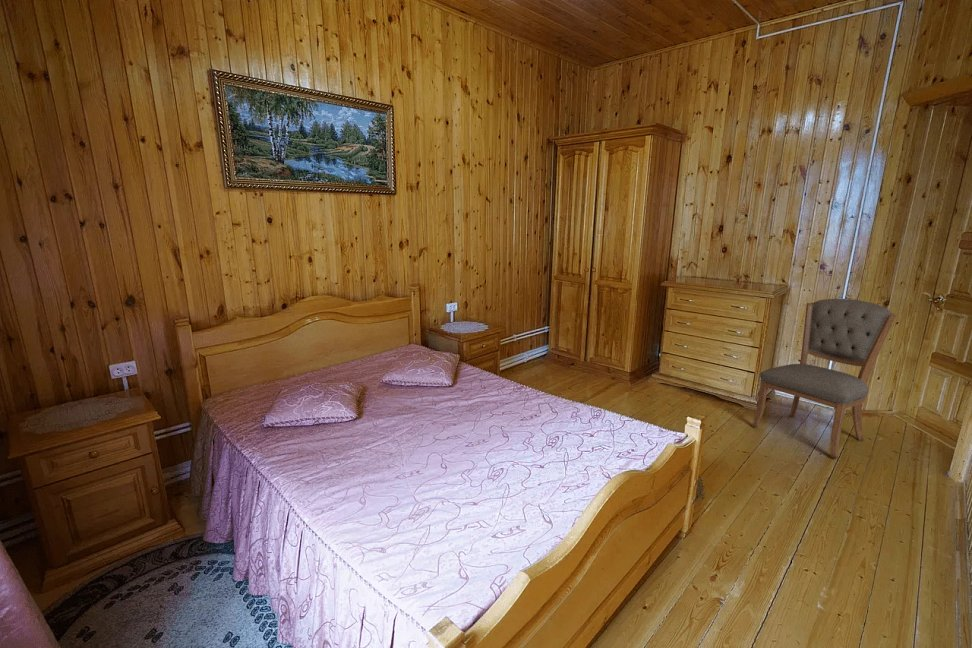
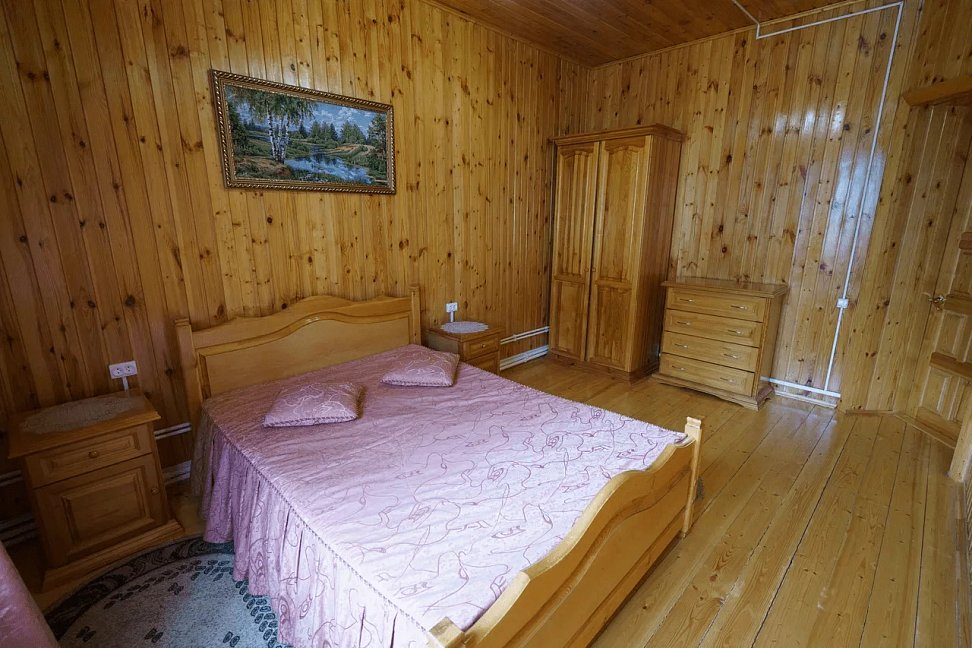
- chair [751,298,898,460]
